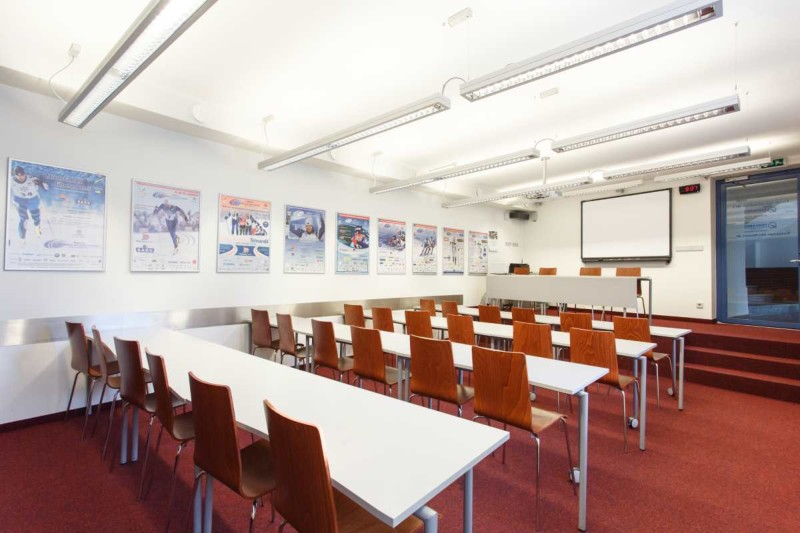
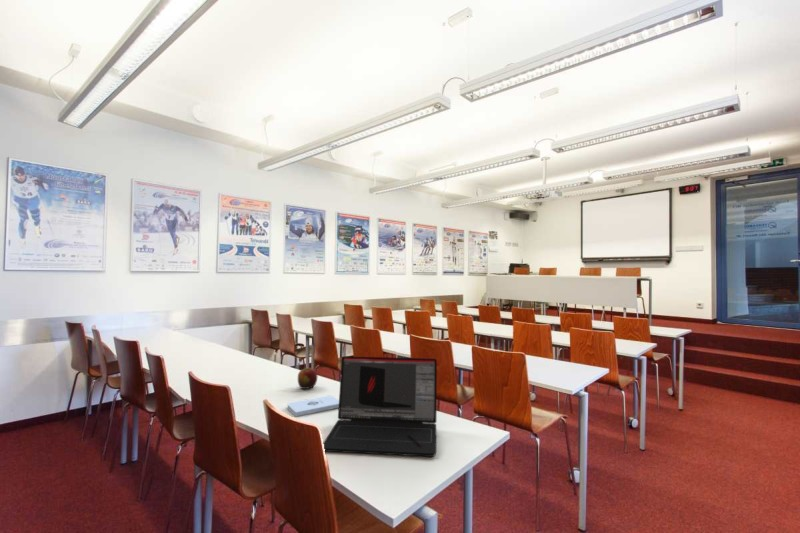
+ apple [297,367,318,390]
+ laptop [322,355,438,458]
+ notepad [286,395,339,417]
